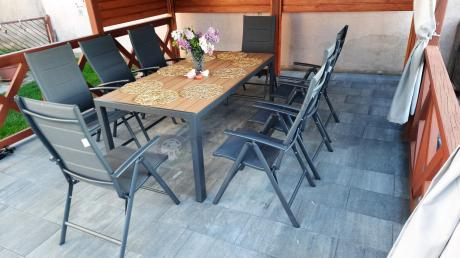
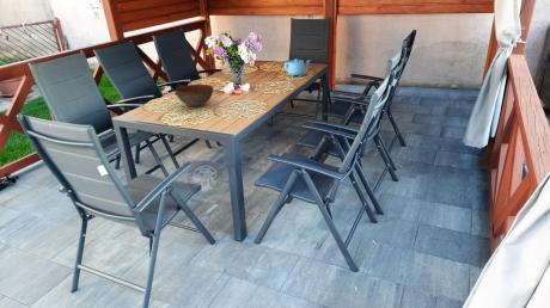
+ bowl [173,84,214,107]
+ teapot [283,57,312,79]
